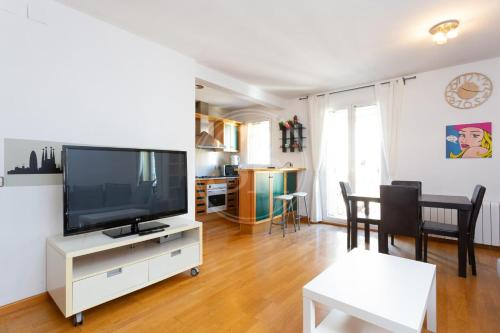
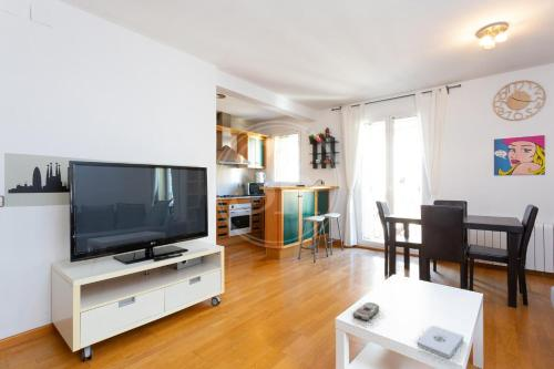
+ notepad [417,325,464,360]
+ remote control [352,301,380,321]
